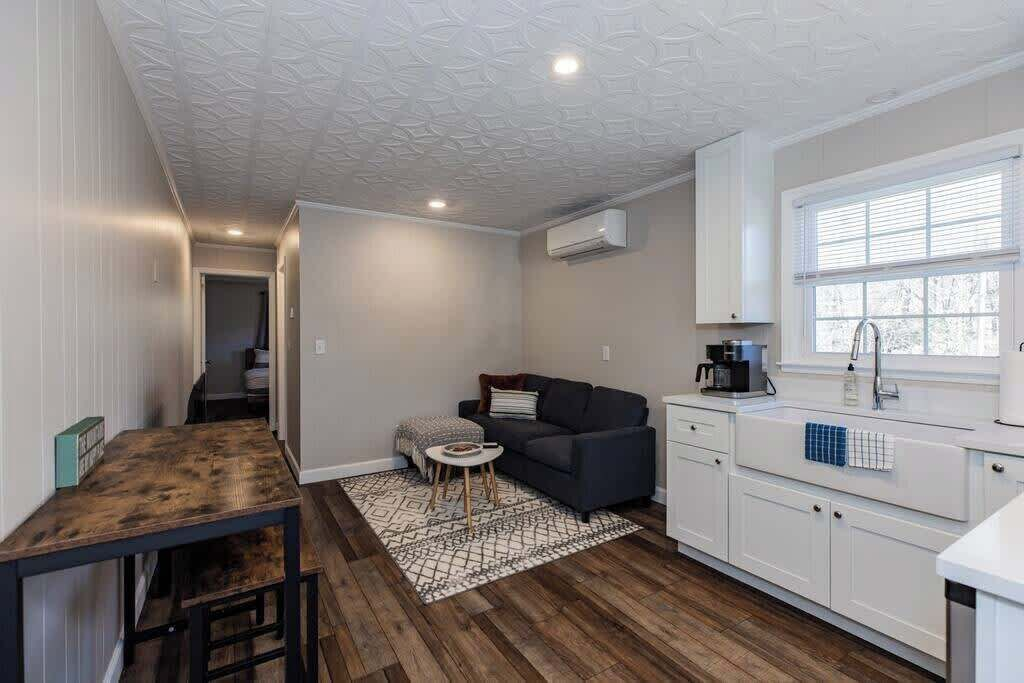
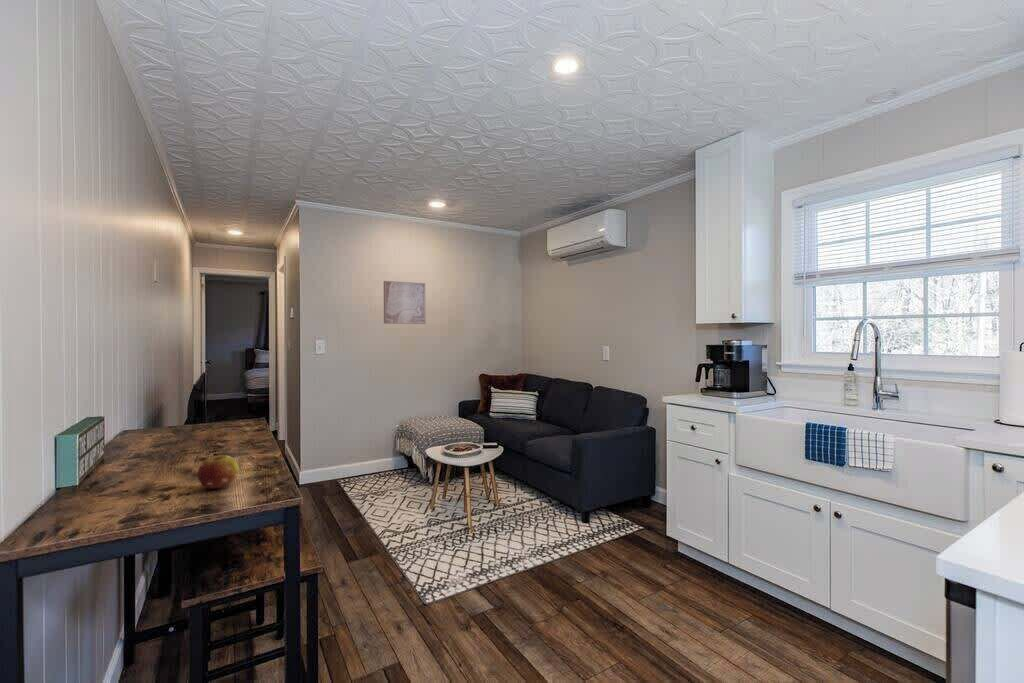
+ fruit [197,454,240,490]
+ wall art [383,280,427,325]
